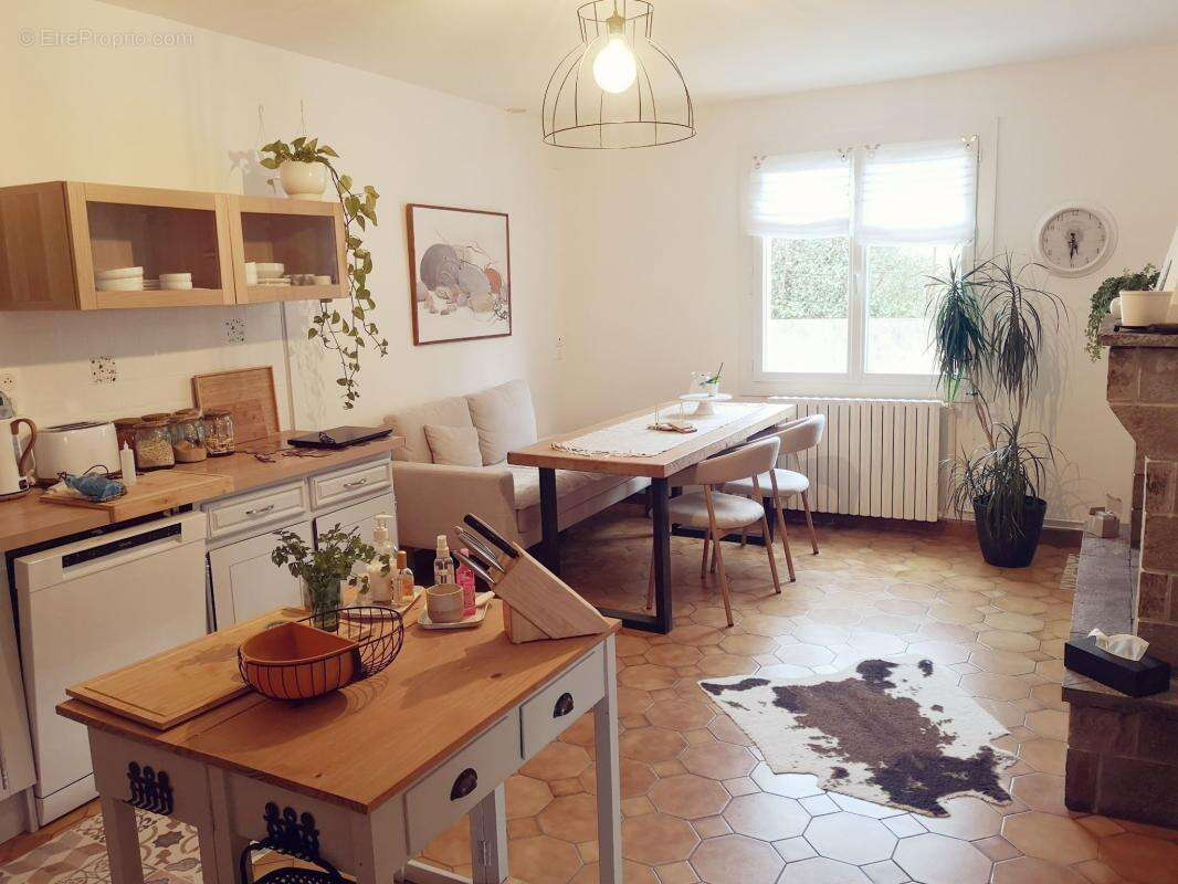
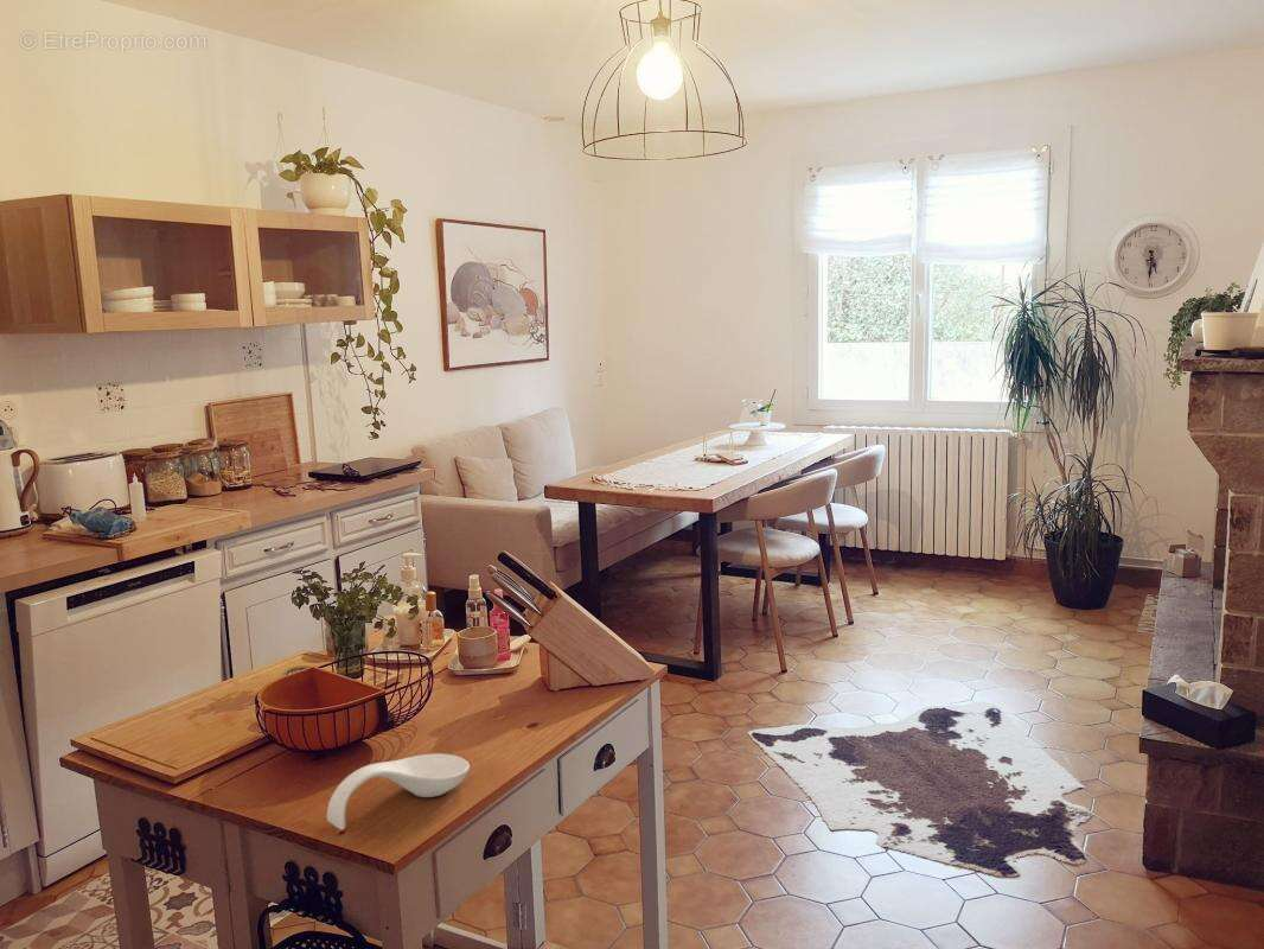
+ spoon rest [326,752,471,832]
